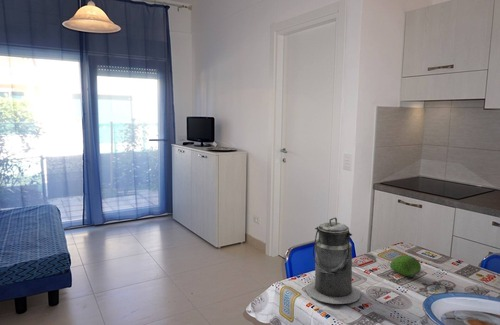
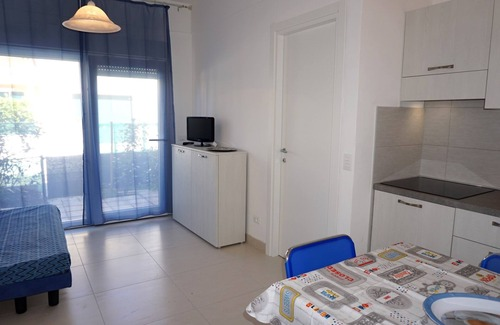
- fruit [389,254,422,277]
- canister [305,216,361,305]
